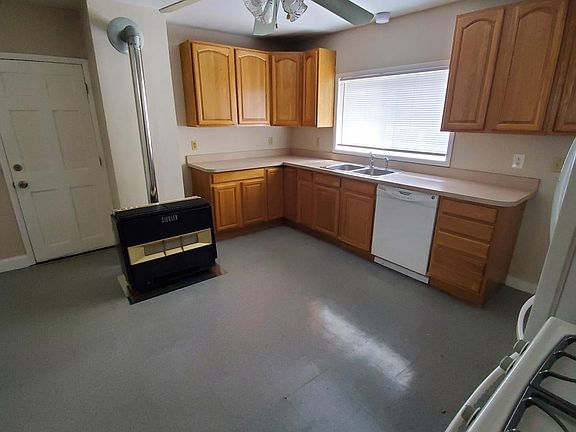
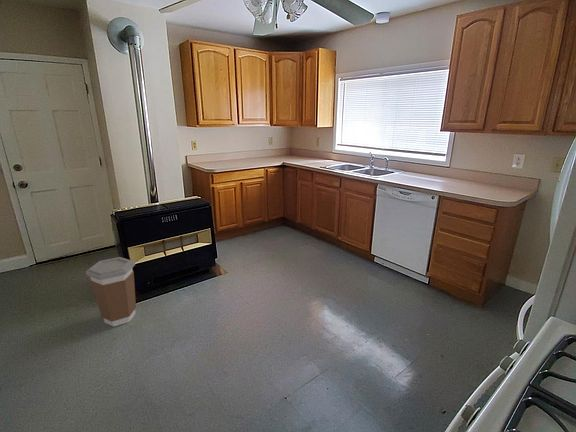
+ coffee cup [85,256,137,327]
